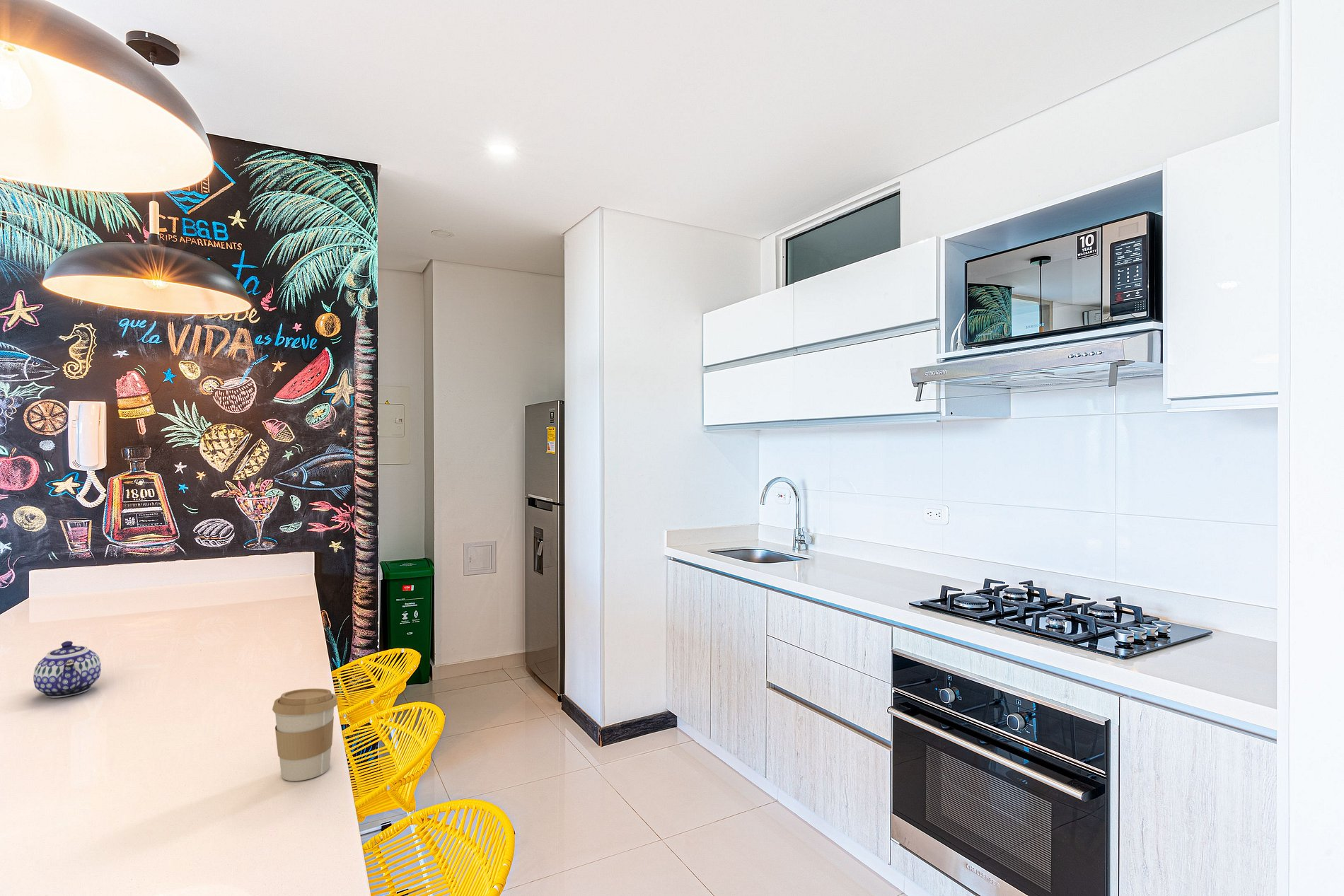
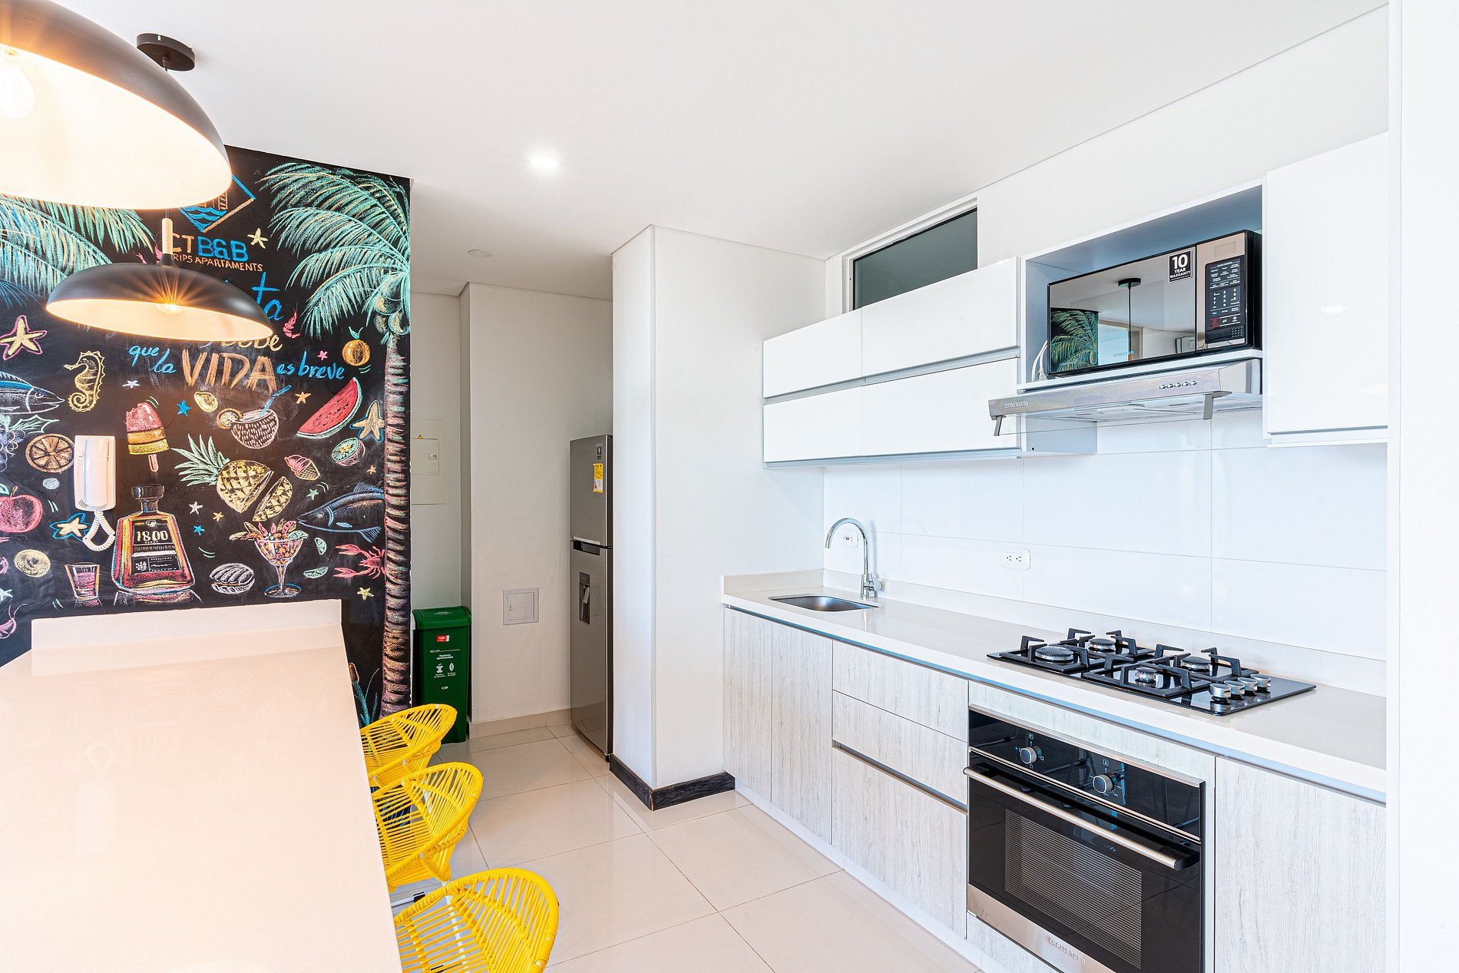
- coffee cup [272,688,338,781]
- teapot [33,641,102,698]
